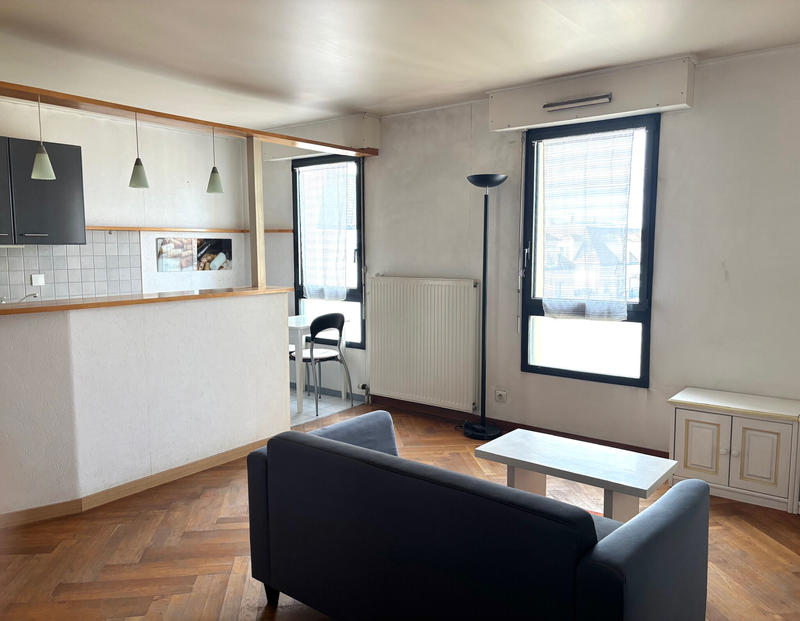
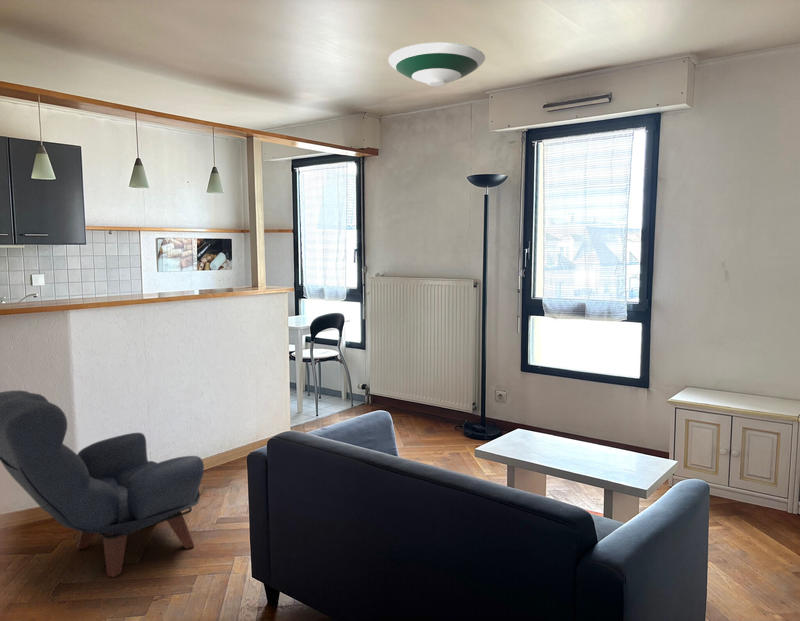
+ armchair [0,390,205,578]
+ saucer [387,42,486,88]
